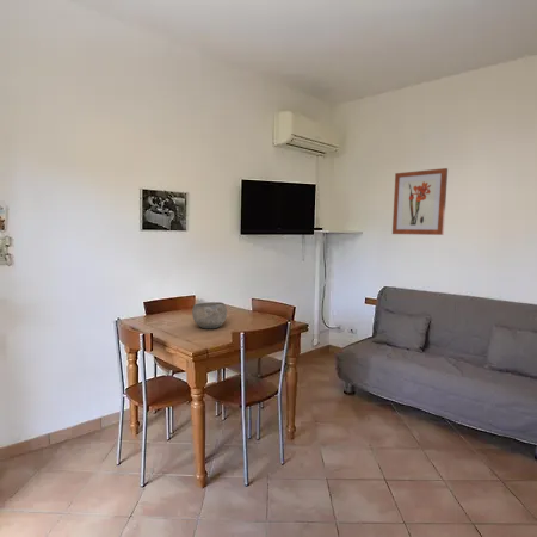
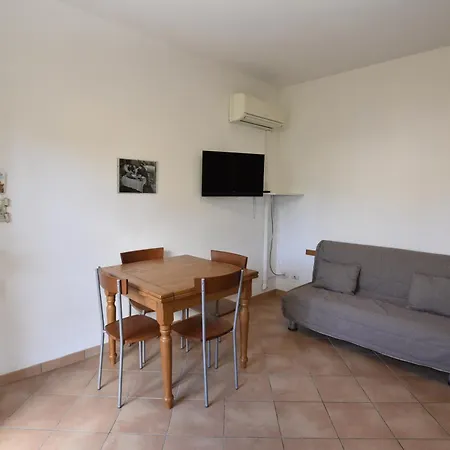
- wall art [391,167,449,236]
- bowl [191,301,228,329]
